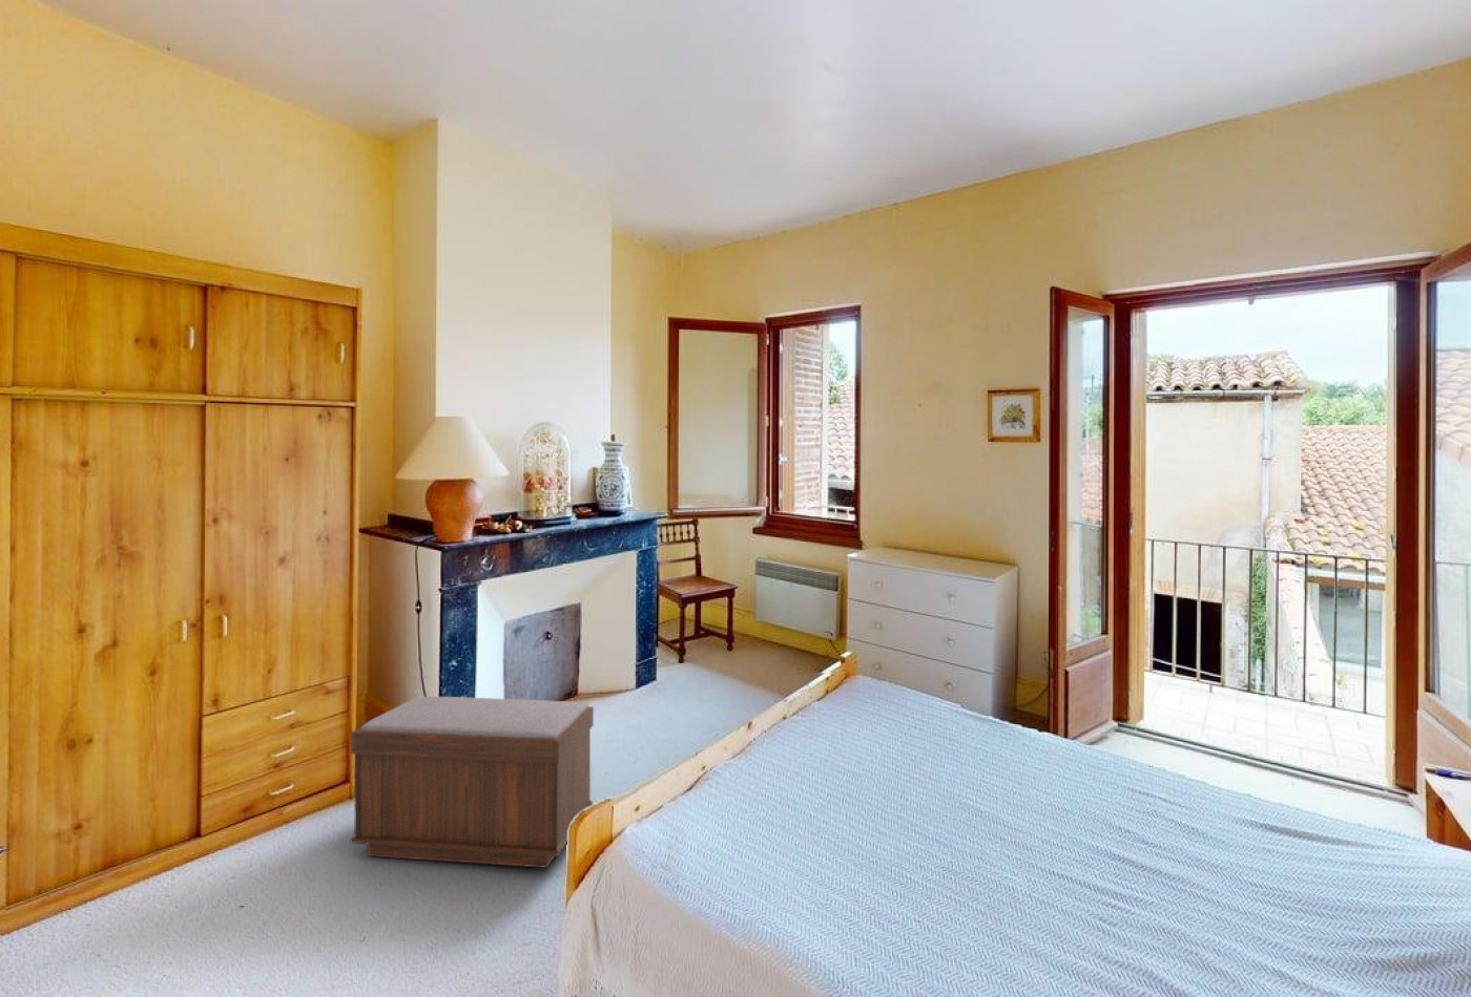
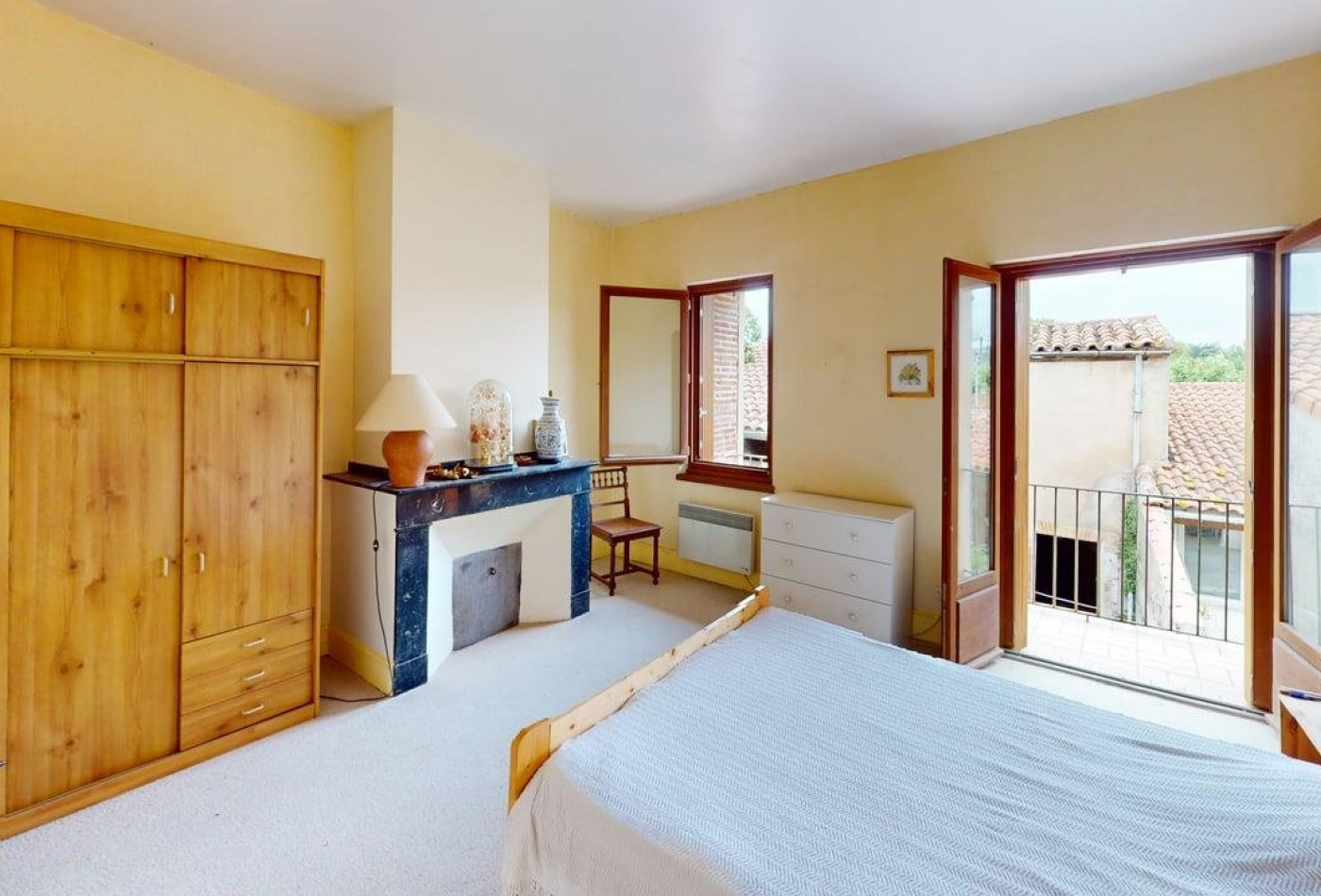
- bench [350,695,595,869]
